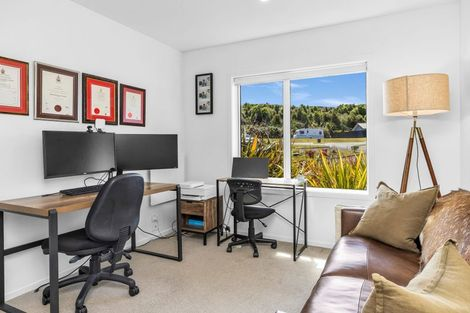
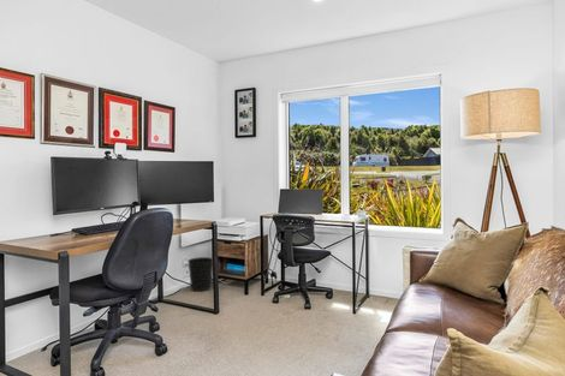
+ wastebasket [188,256,214,292]
